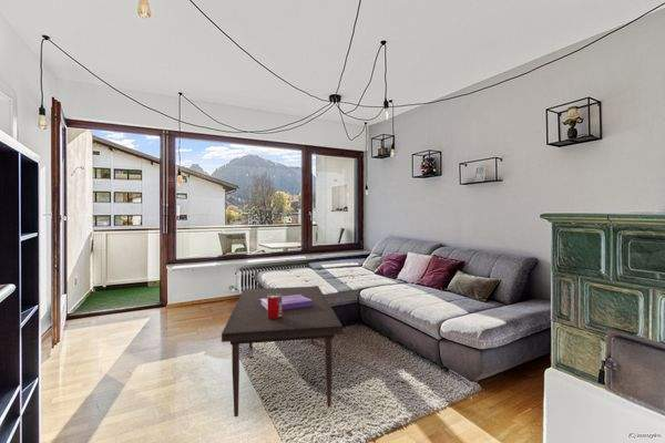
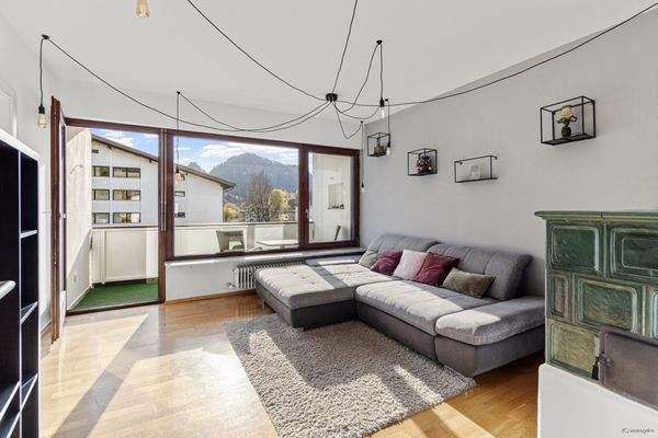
- coffee table [221,285,344,418]
